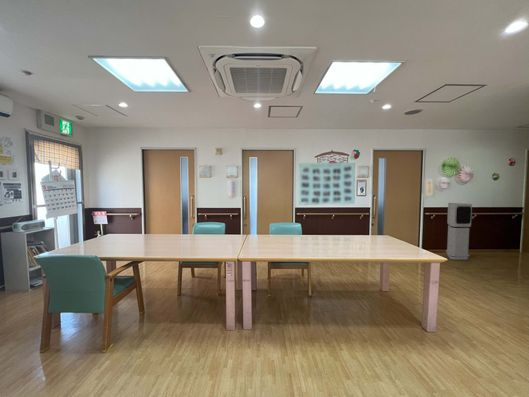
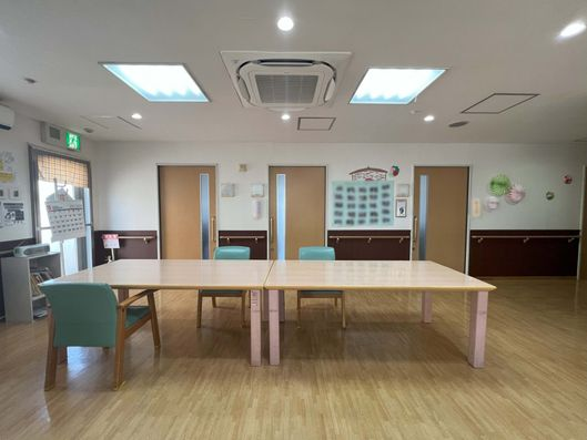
- air purifier [445,202,473,261]
